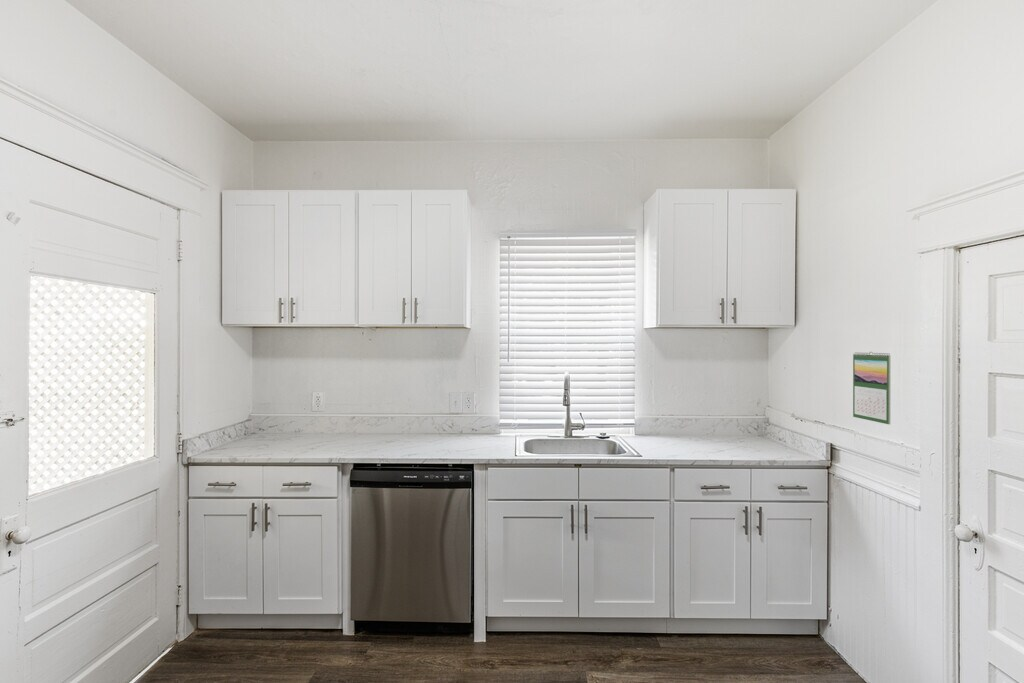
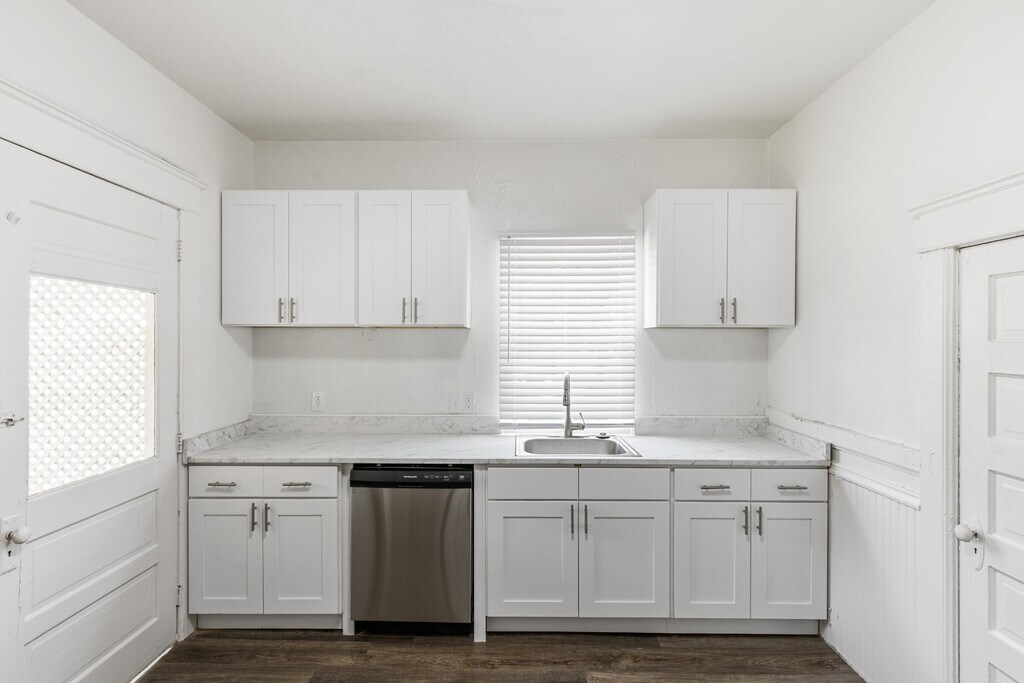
- calendar [852,351,891,425]
